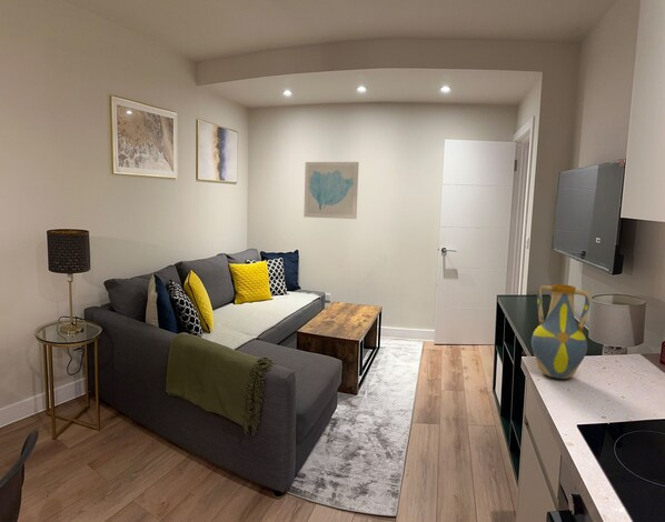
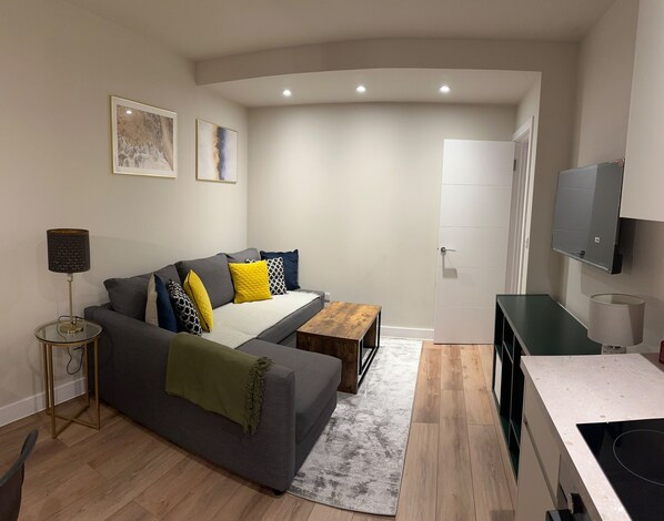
- vase [530,283,592,380]
- wall art [302,161,360,220]
